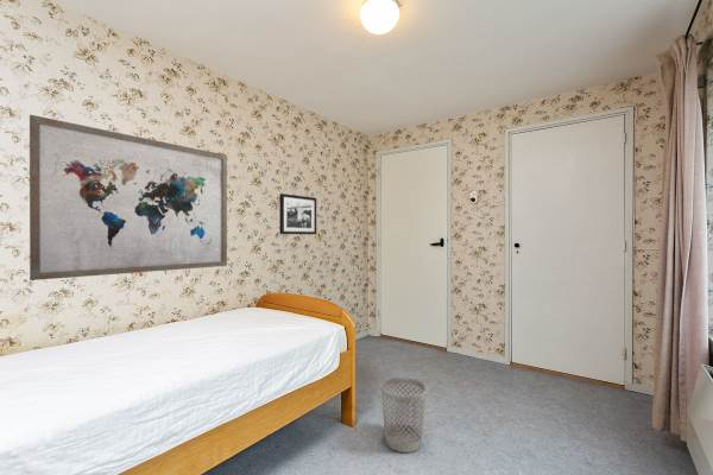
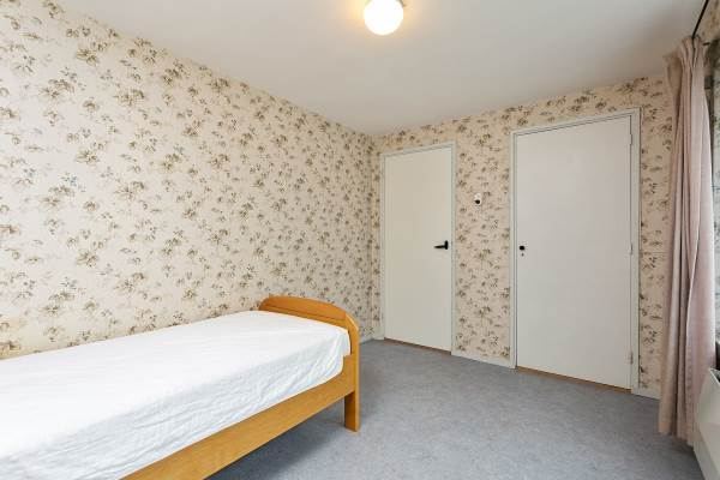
- wall art [29,114,228,281]
- wastebasket [380,376,428,454]
- picture frame [278,192,317,235]
